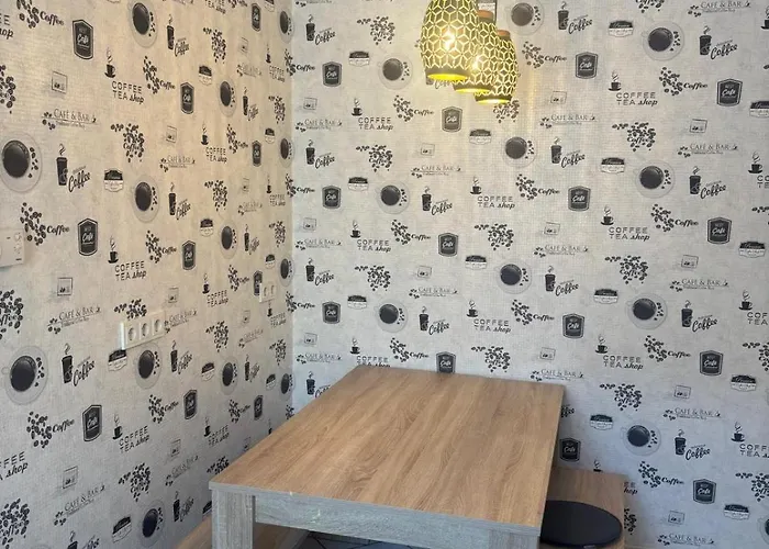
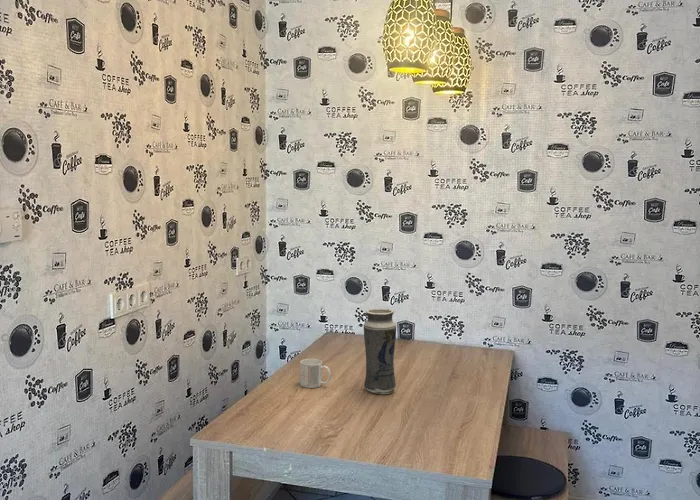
+ mug [299,358,332,389]
+ vase [362,307,397,395]
